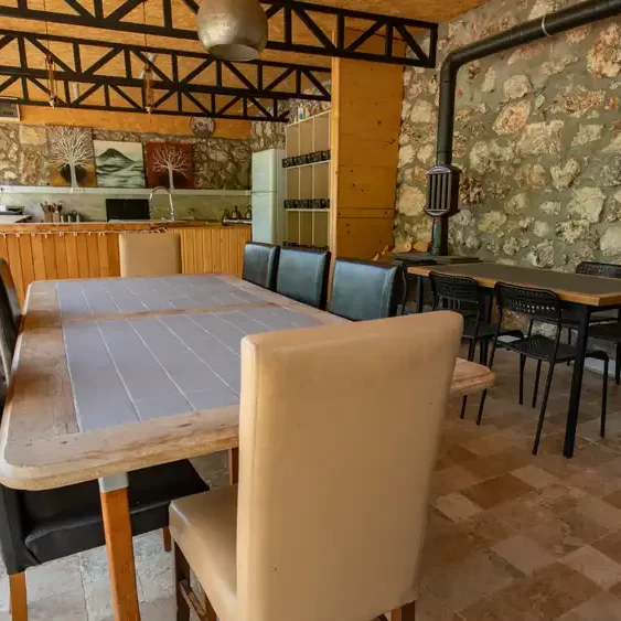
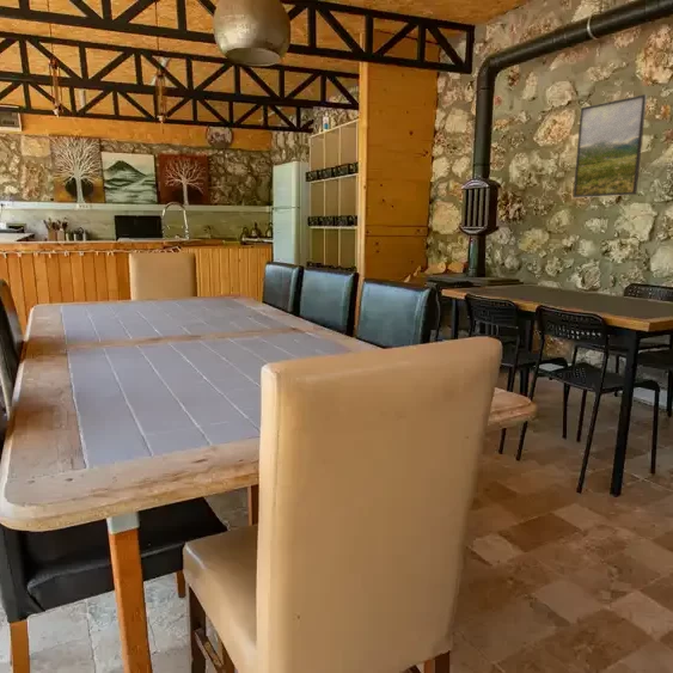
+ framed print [573,93,648,198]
